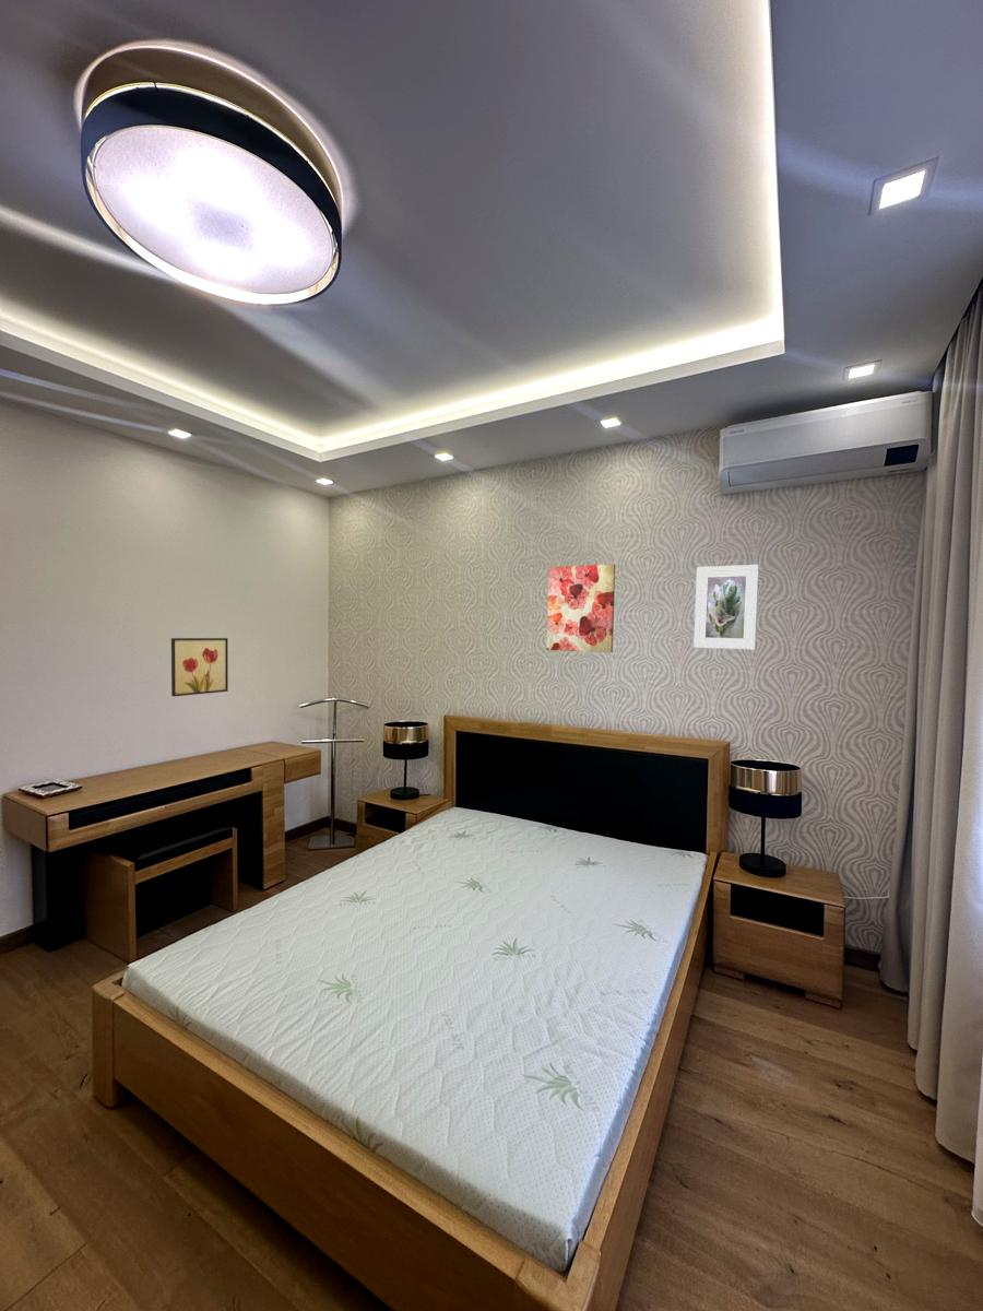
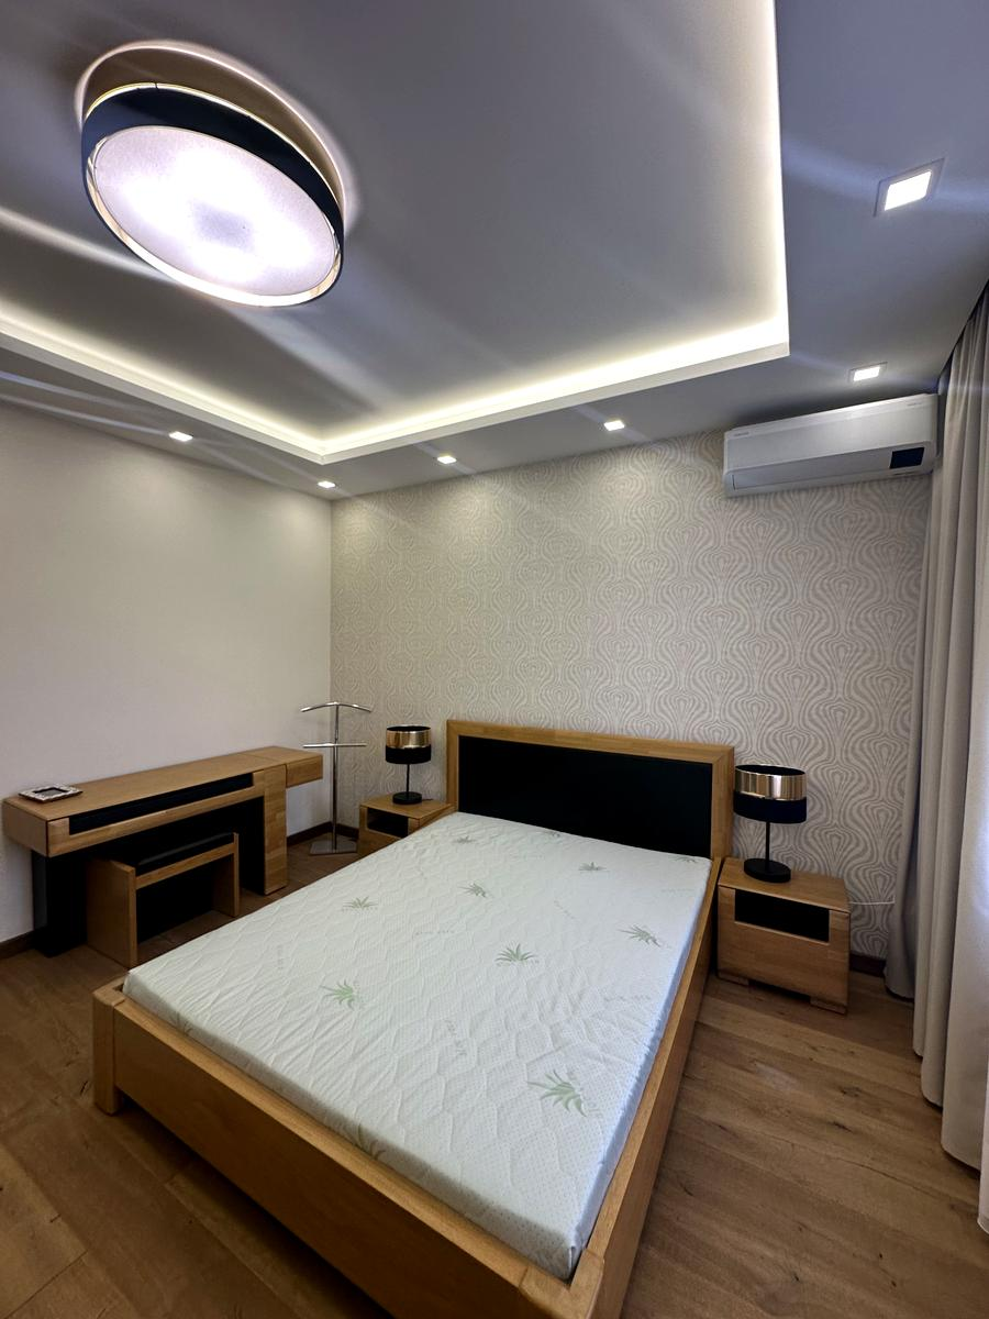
- wall art [546,563,616,653]
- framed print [692,564,760,650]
- wall art [170,637,229,697]
